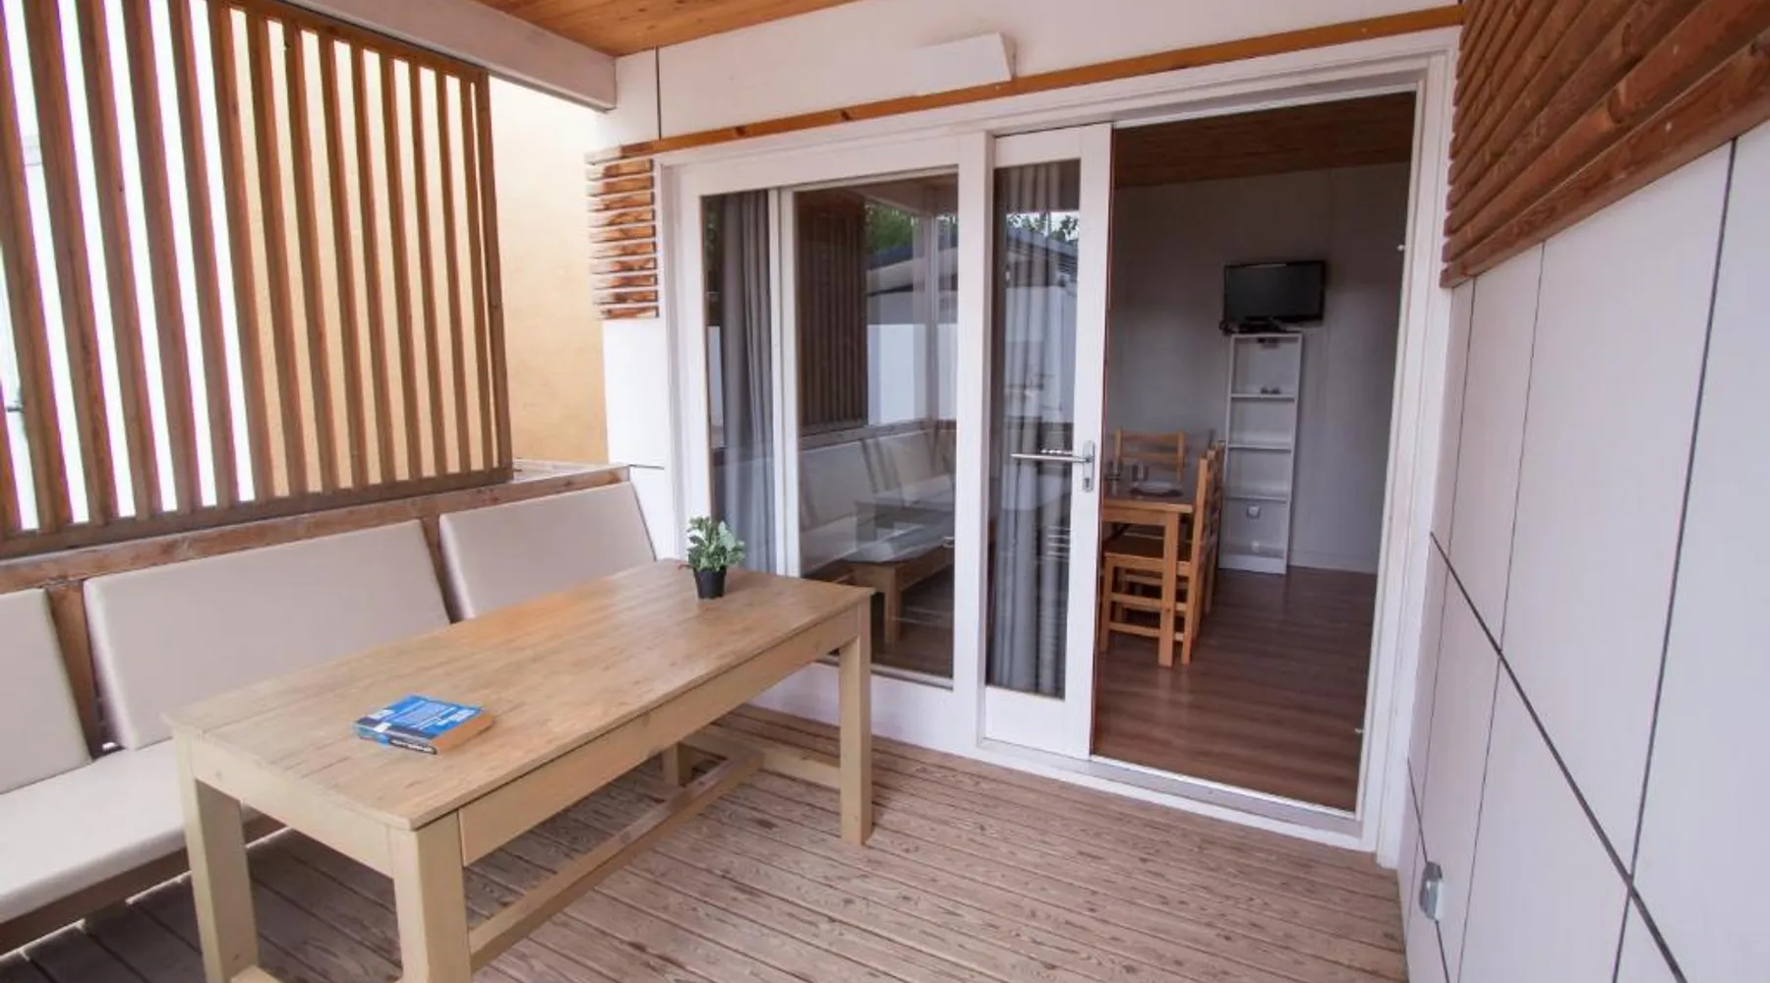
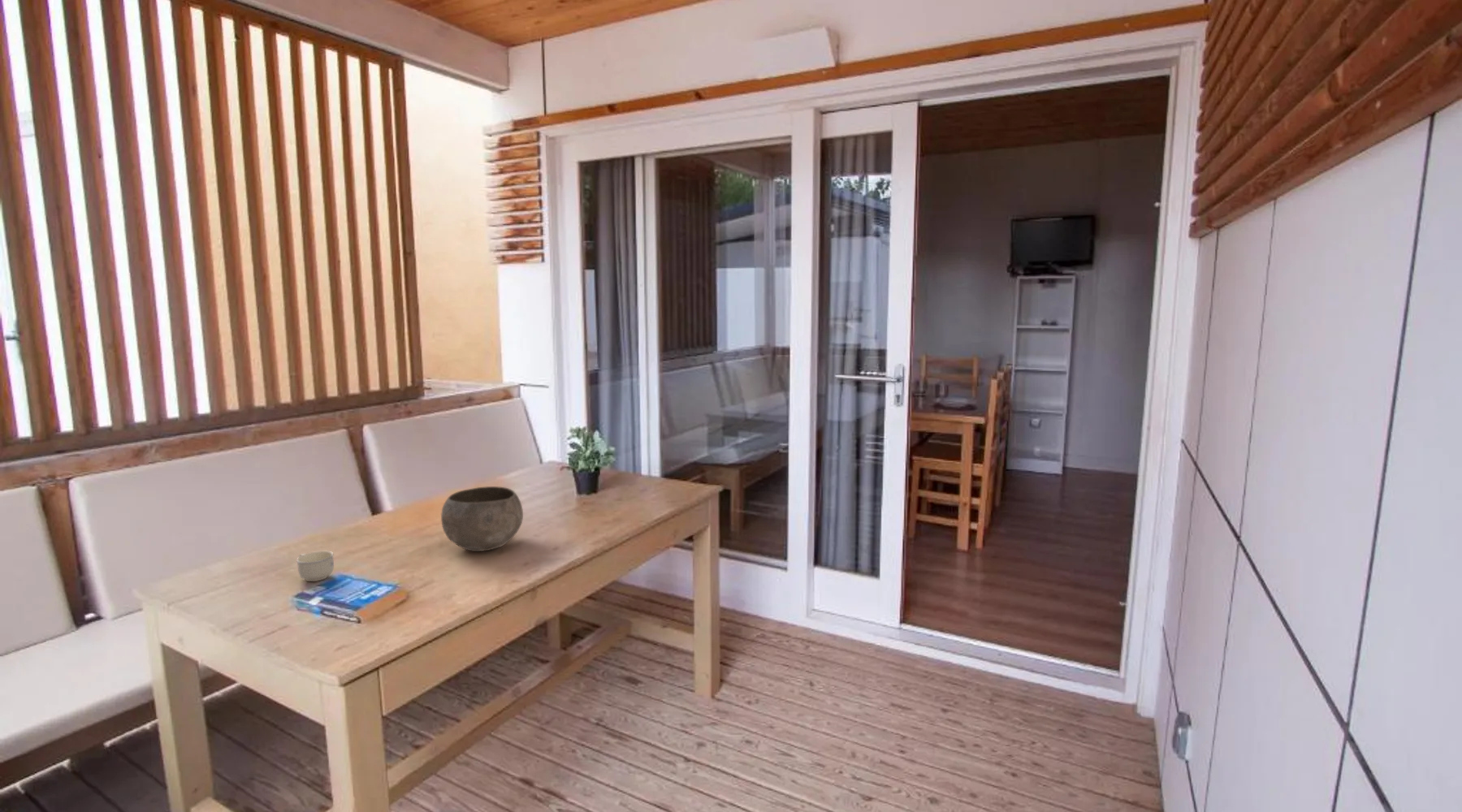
+ cup [296,551,335,582]
+ bowl [440,486,524,552]
